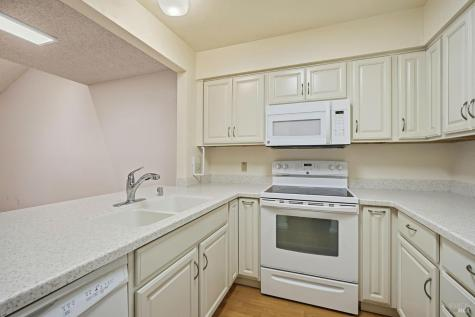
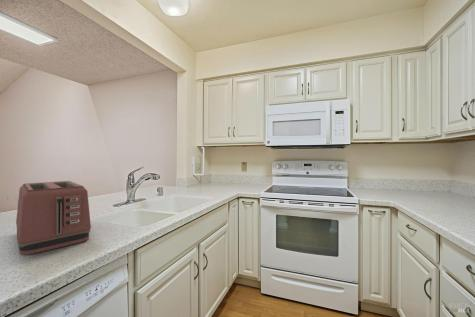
+ toaster [15,180,92,256]
